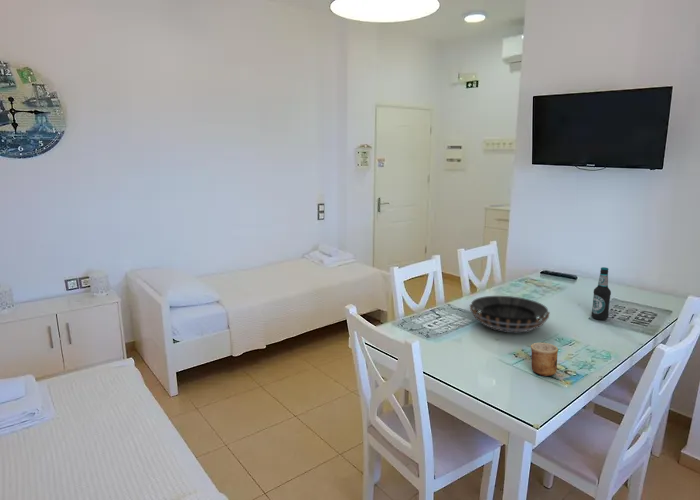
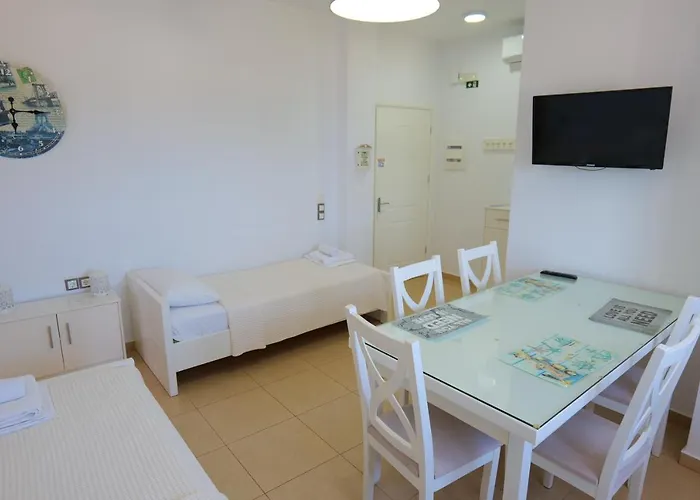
- bottle [590,266,612,321]
- cup [530,342,559,377]
- decorative bowl [469,295,551,333]
